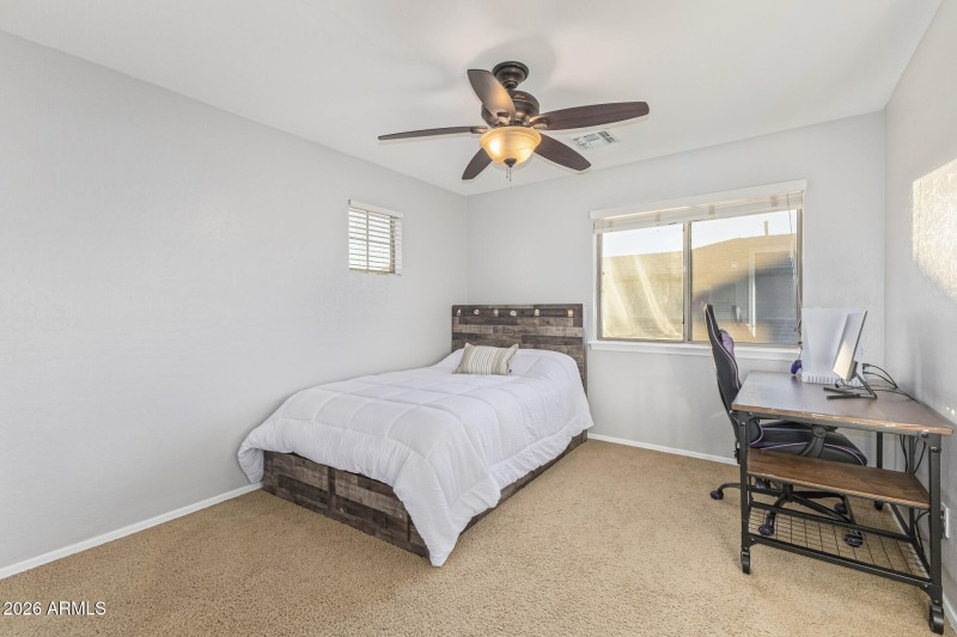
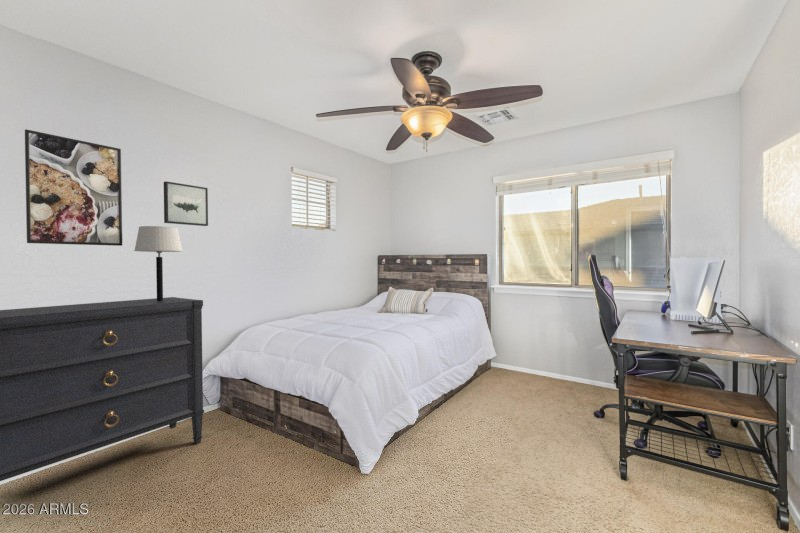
+ table lamp [133,225,183,301]
+ wall art [163,180,209,227]
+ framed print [24,128,123,247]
+ dresser [0,296,205,482]
